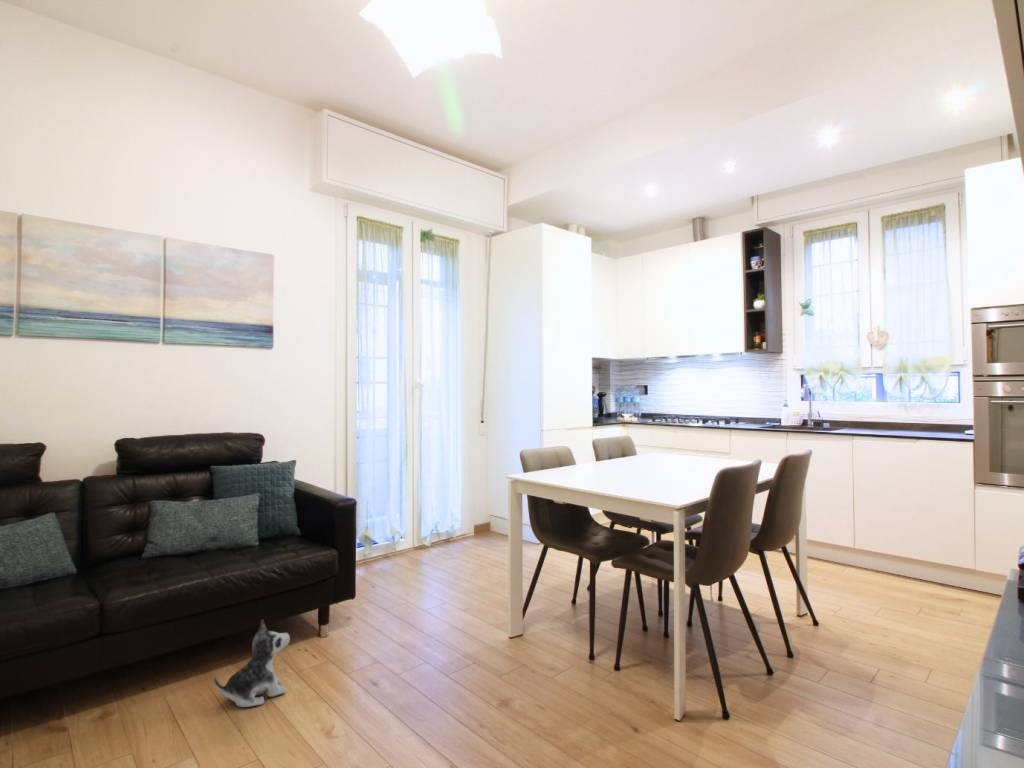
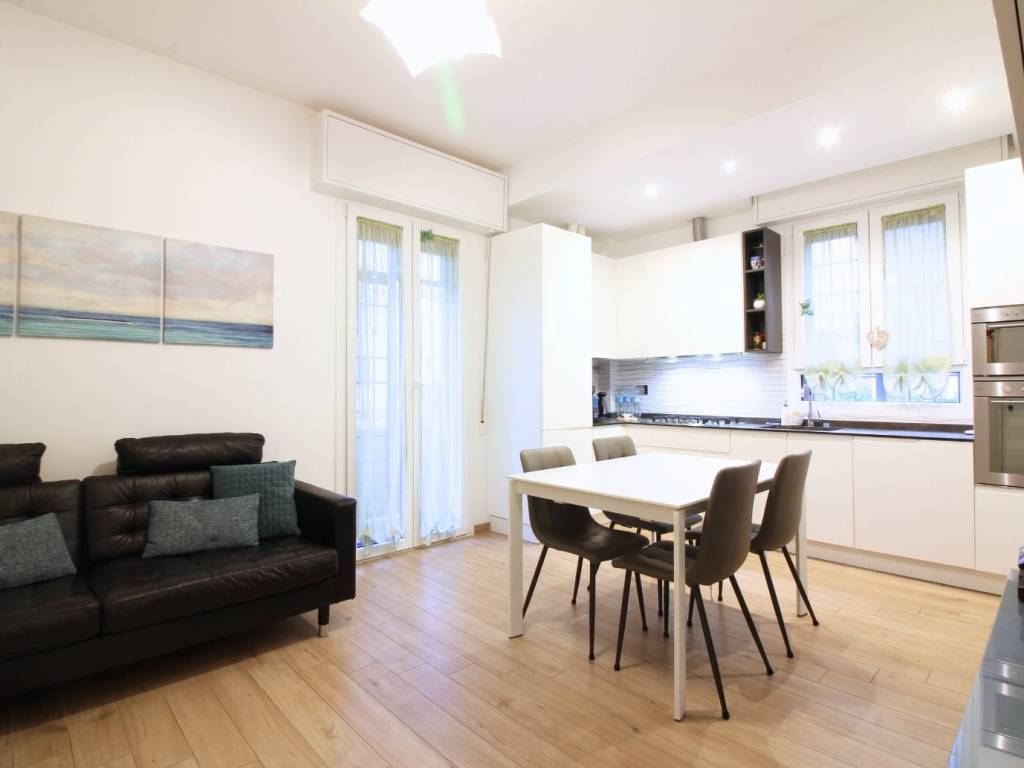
- plush toy [213,618,291,708]
